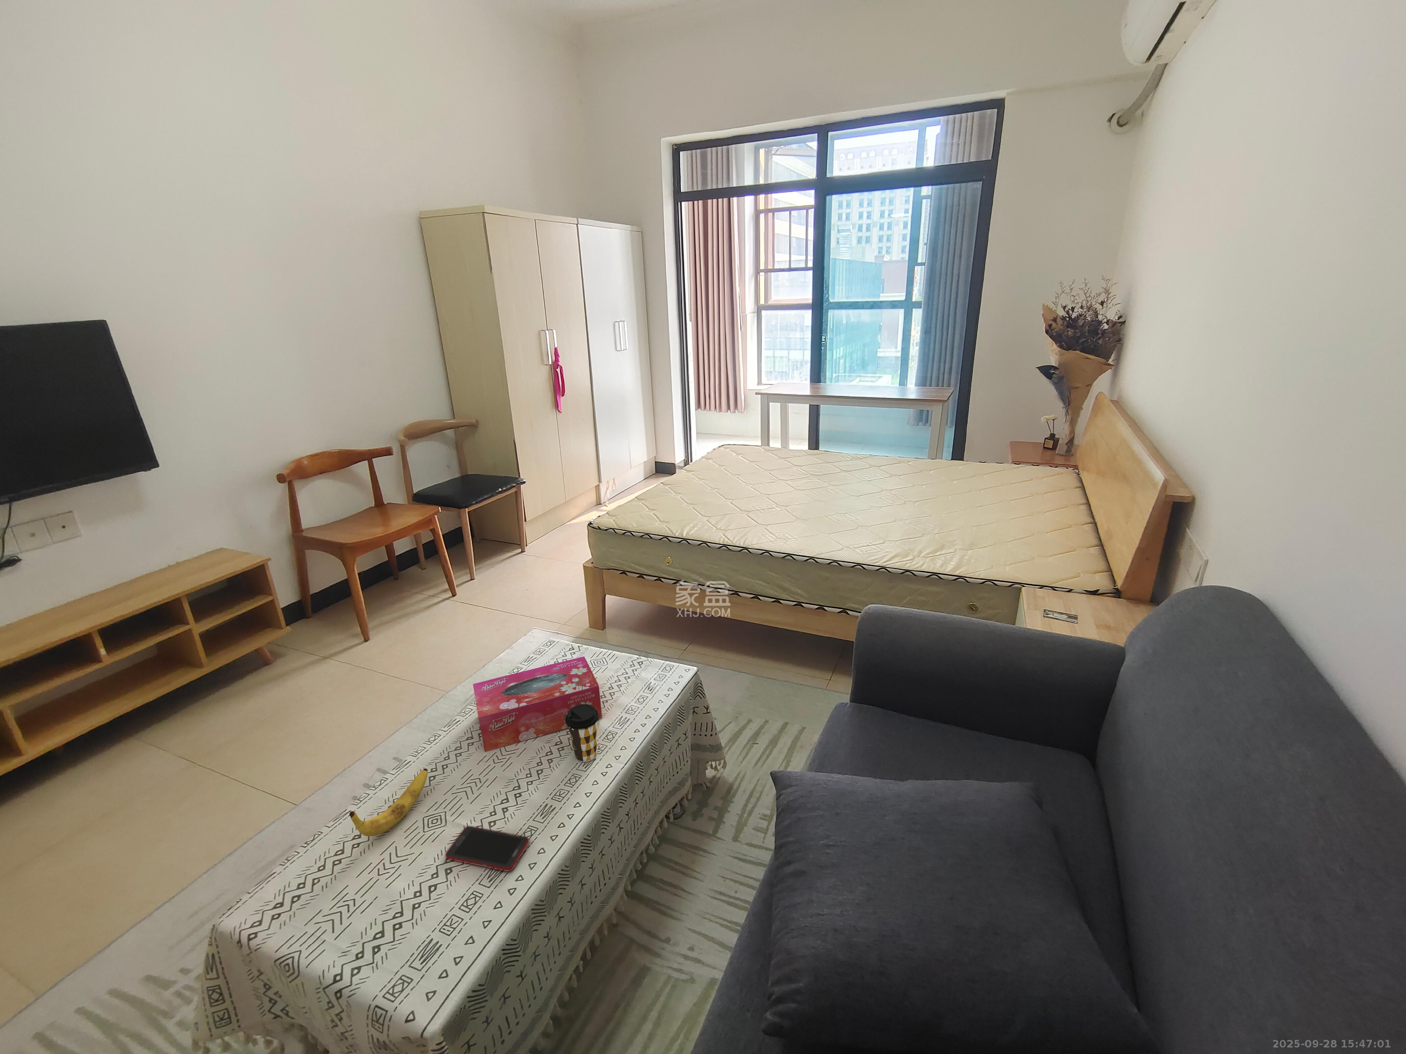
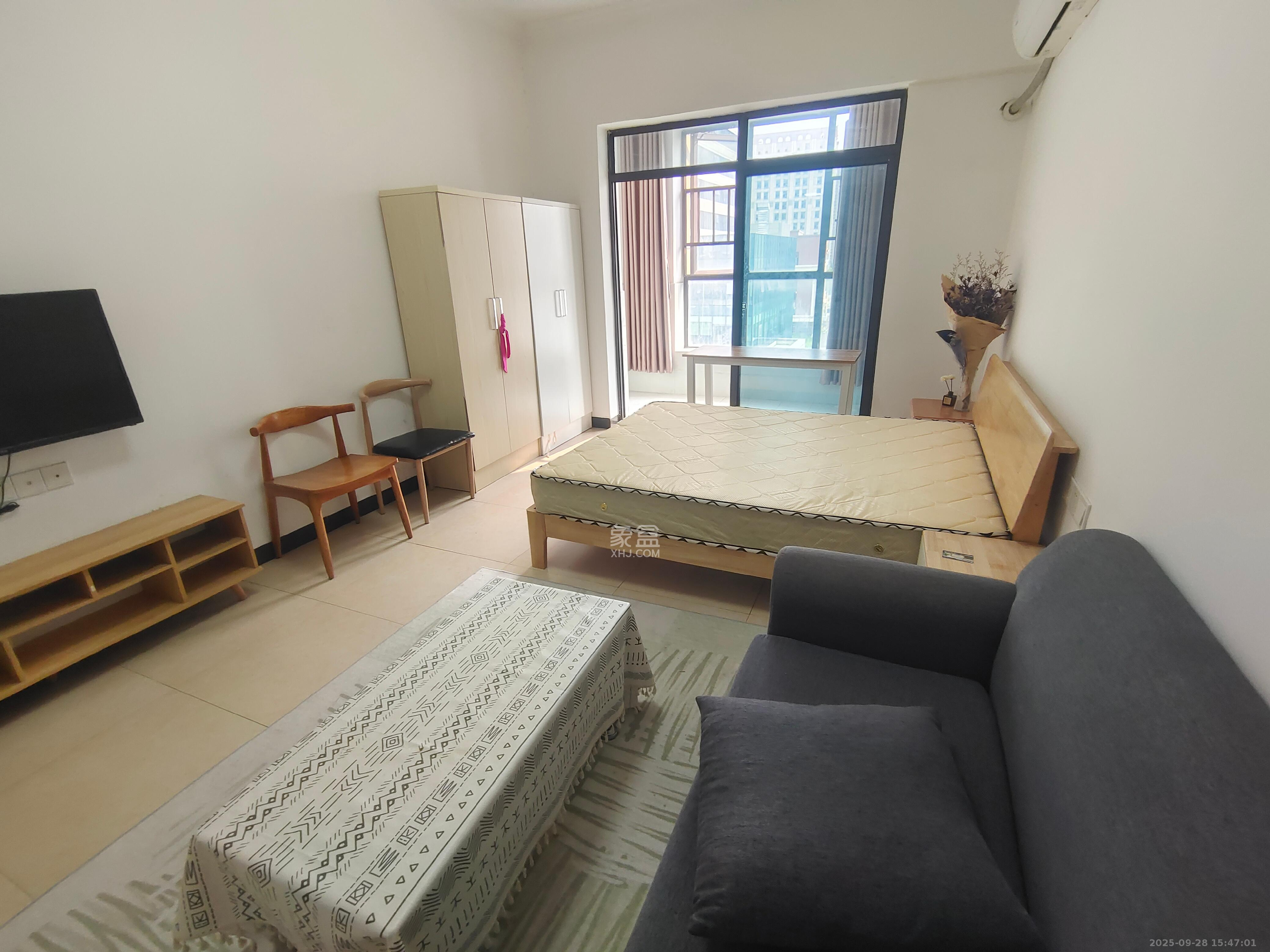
- banana [349,768,428,837]
- cell phone [445,826,529,871]
- tissue box [473,657,602,752]
- coffee cup [566,704,599,763]
